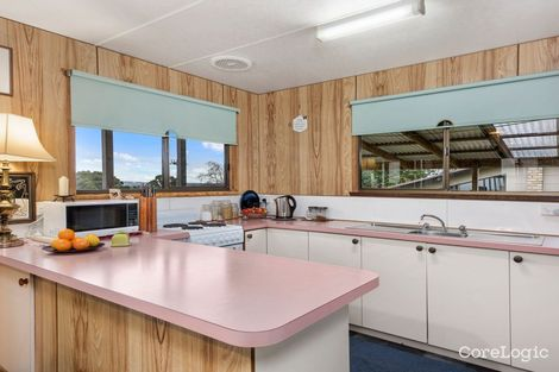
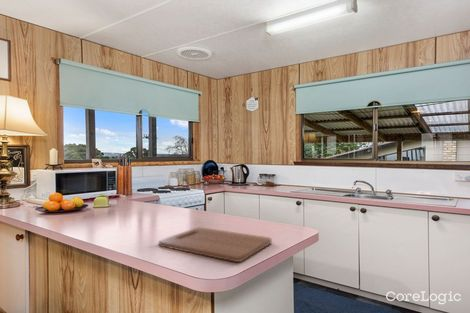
+ cutting board [158,227,273,263]
